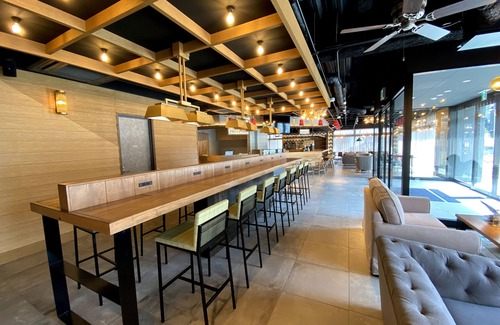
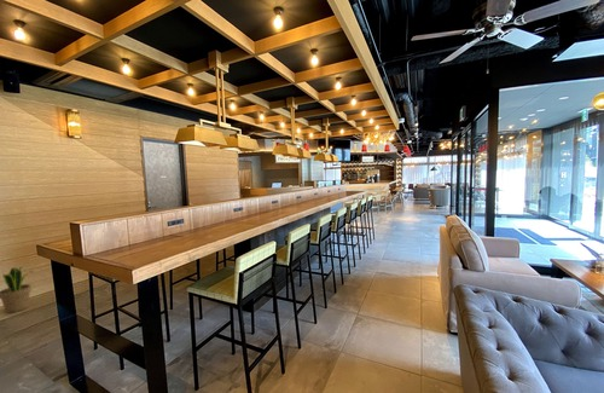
+ potted plant [0,265,34,314]
